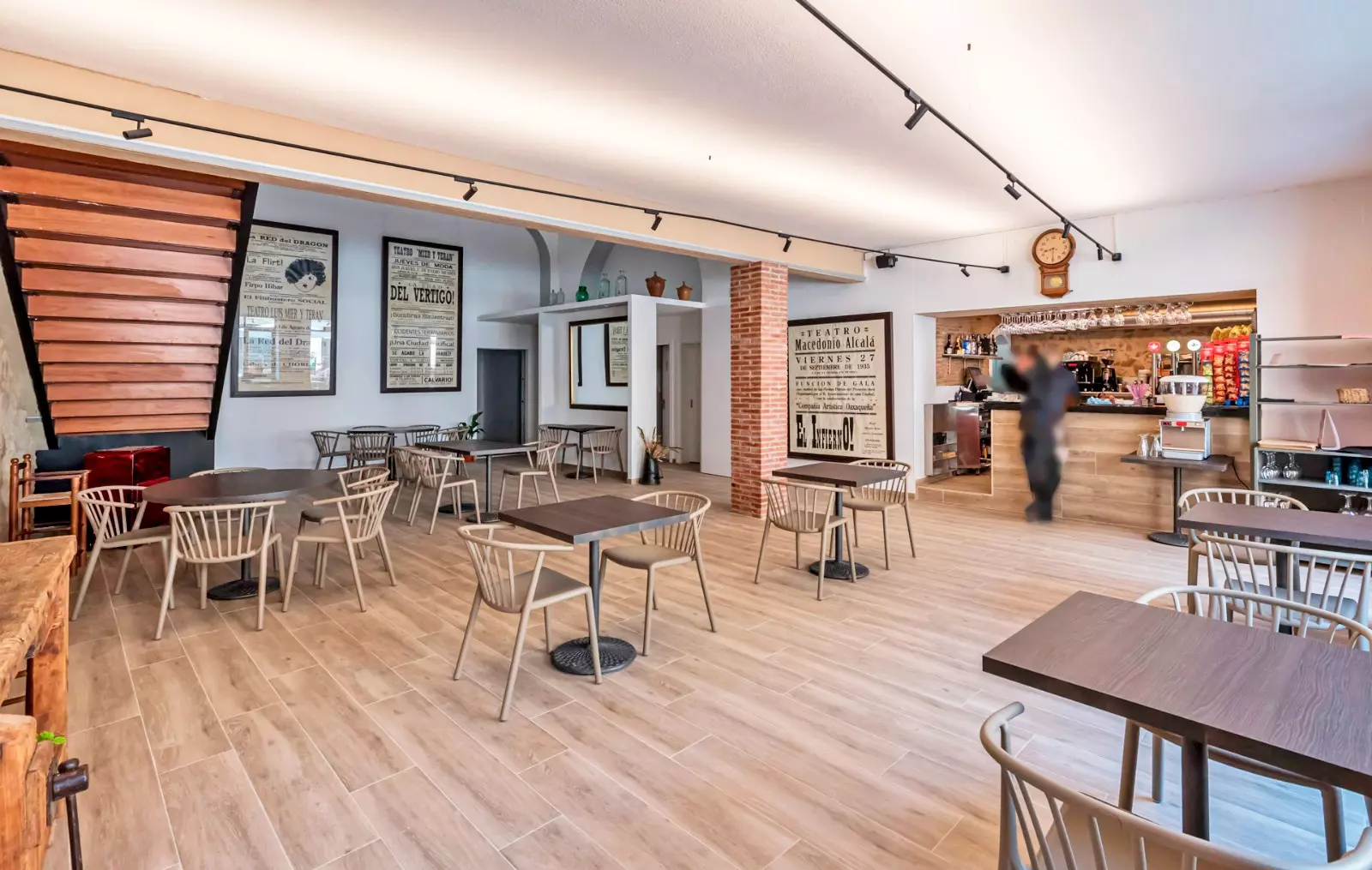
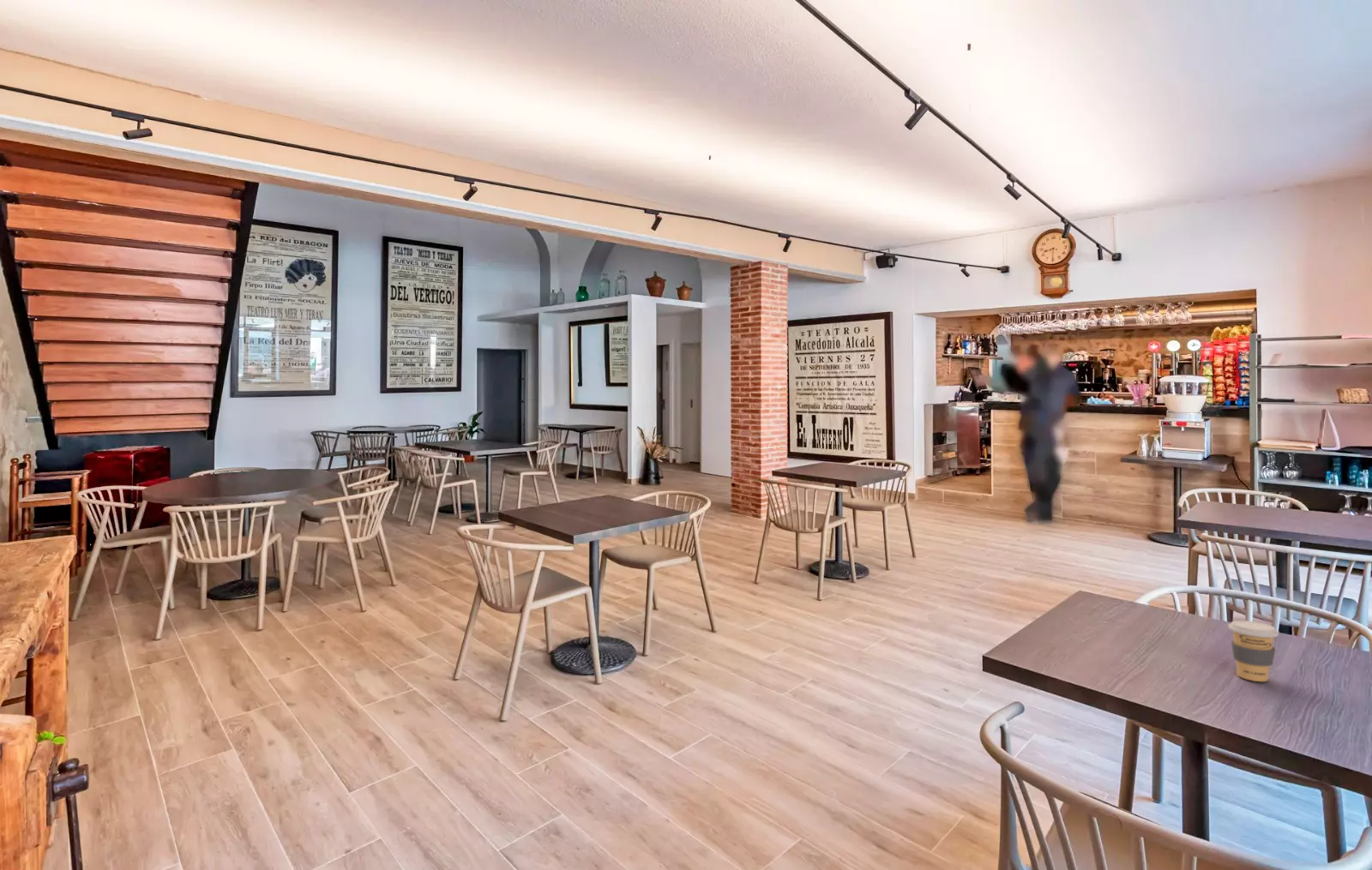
+ coffee cup [1227,620,1279,682]
